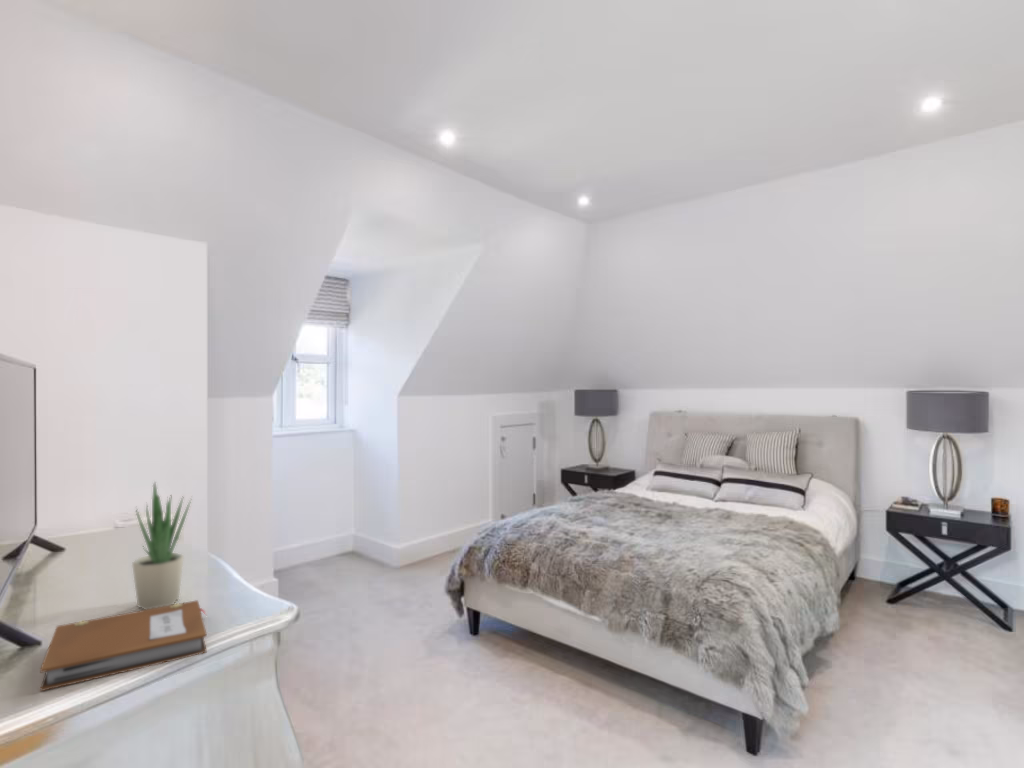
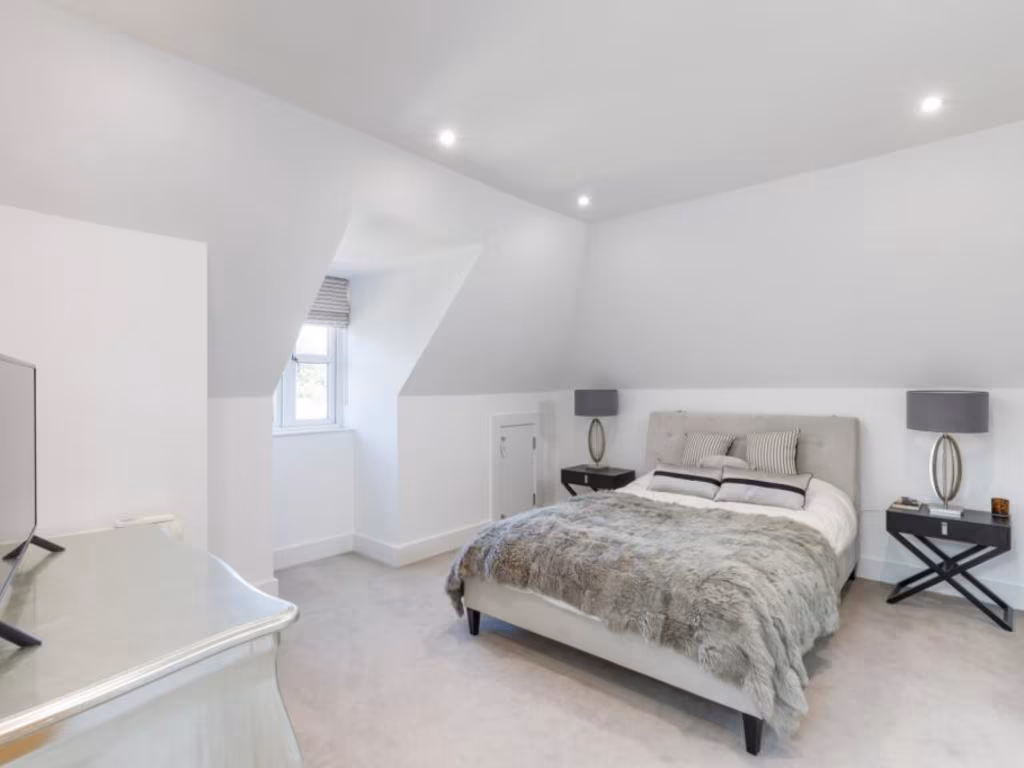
- potted plant [131,480,193,610]
- notebook [39,599,208,692]
